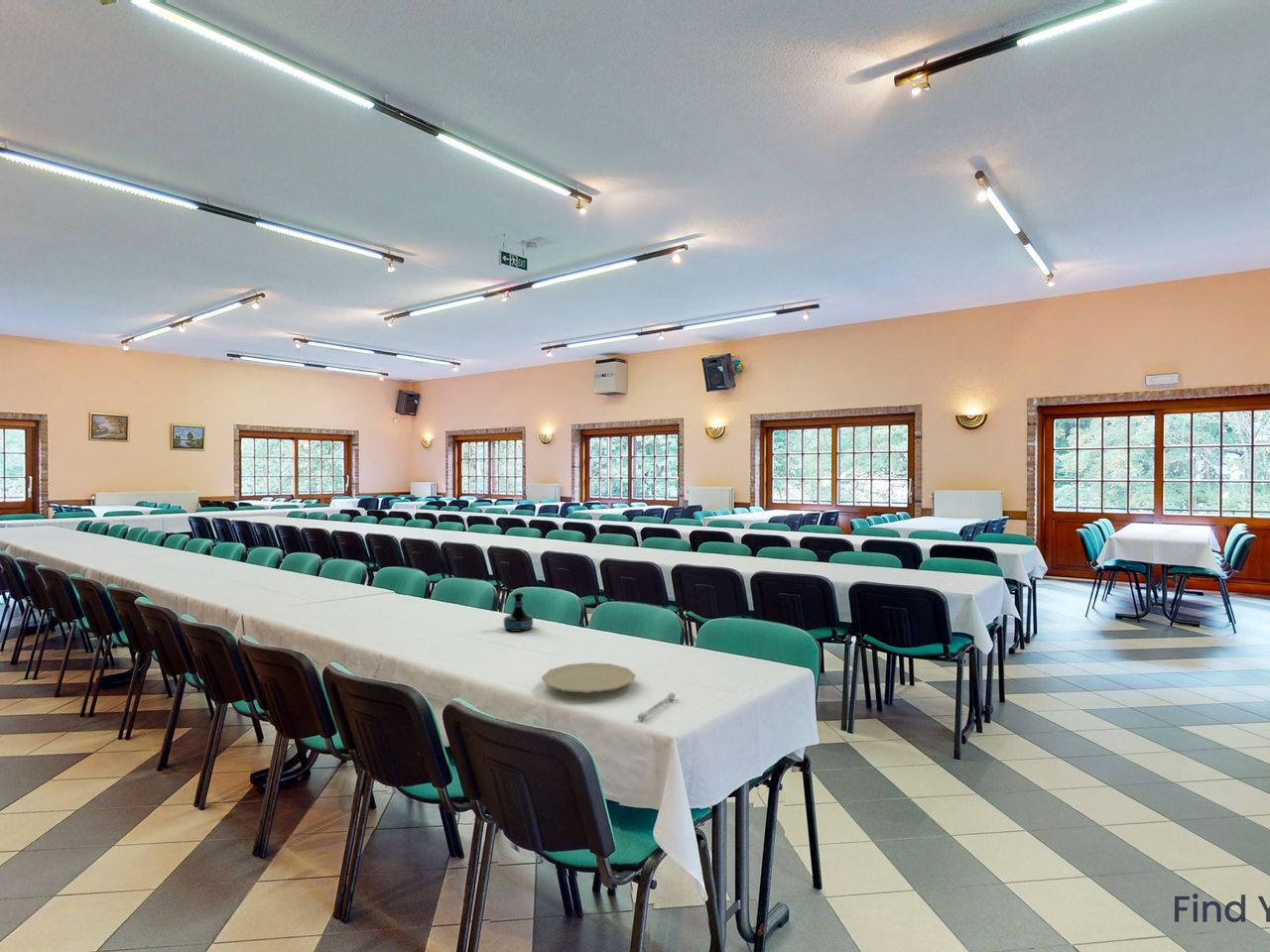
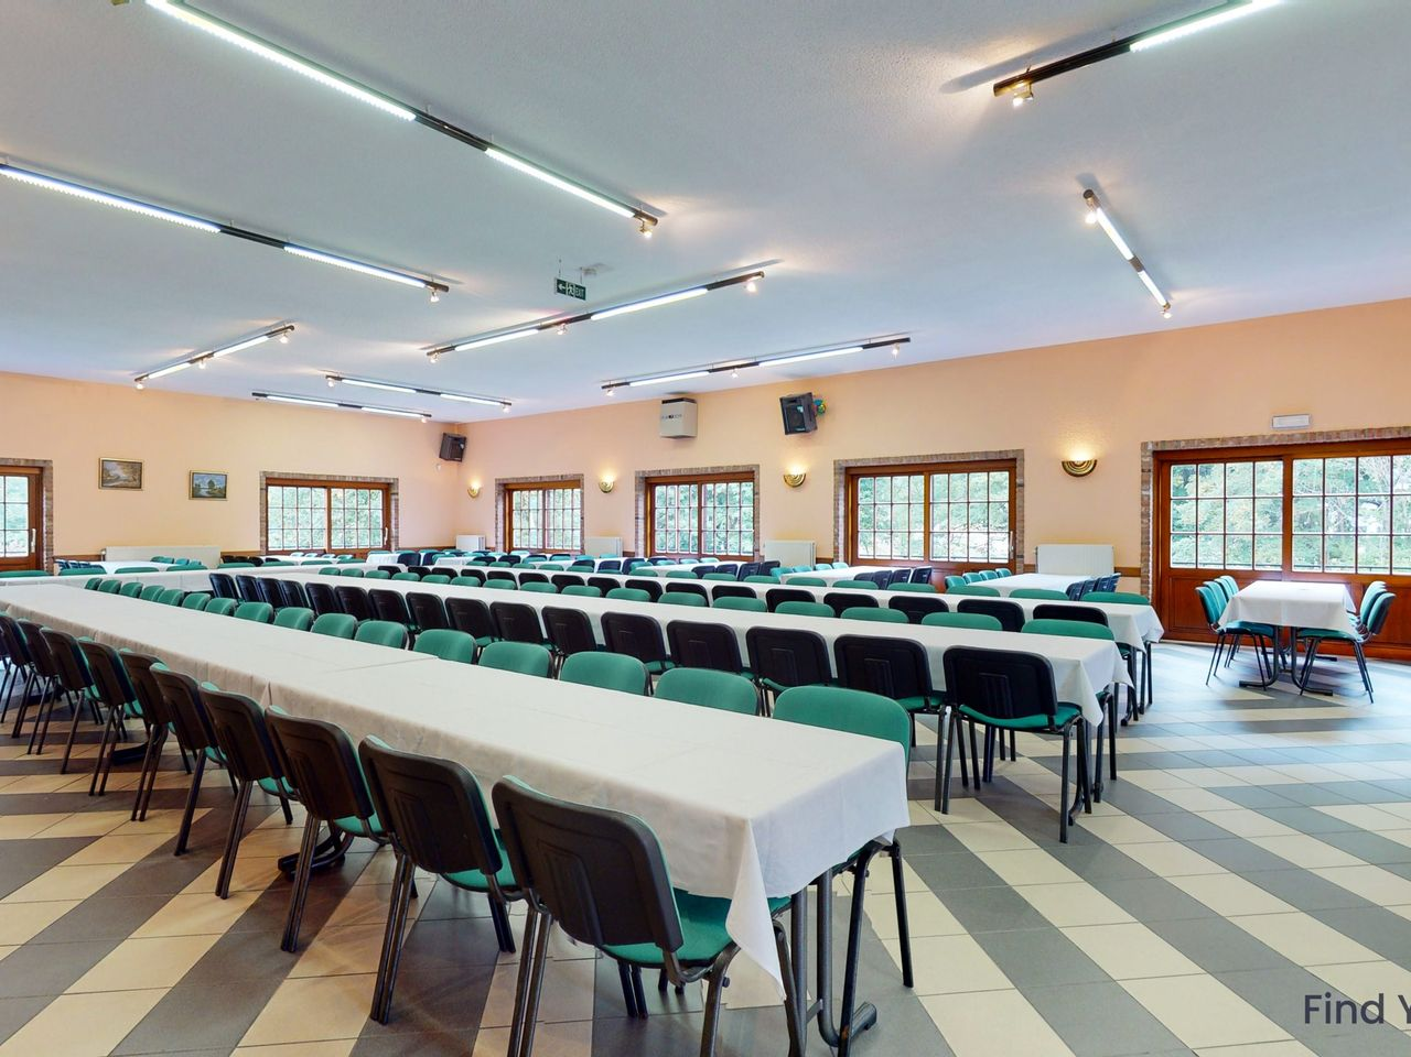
- cotton swab [637,692,677,720]
- plate [541,661,637,694]
- tequila bottle [503,591,534,633]
